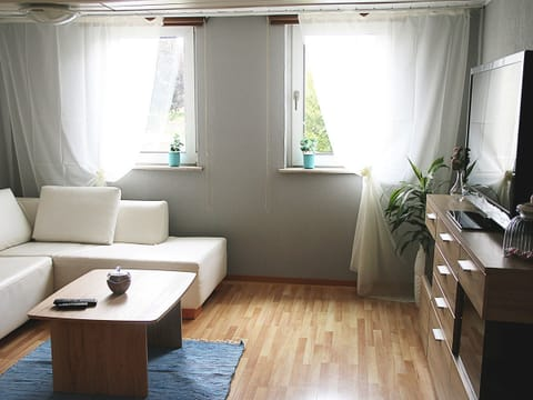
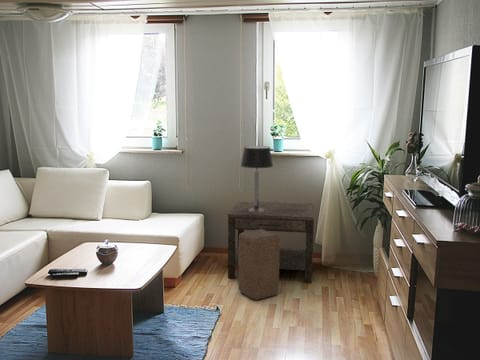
+ table lamp [240,145,274,212]
+ side table [227,200,316,284]
+ stool [238,229,281,301]
